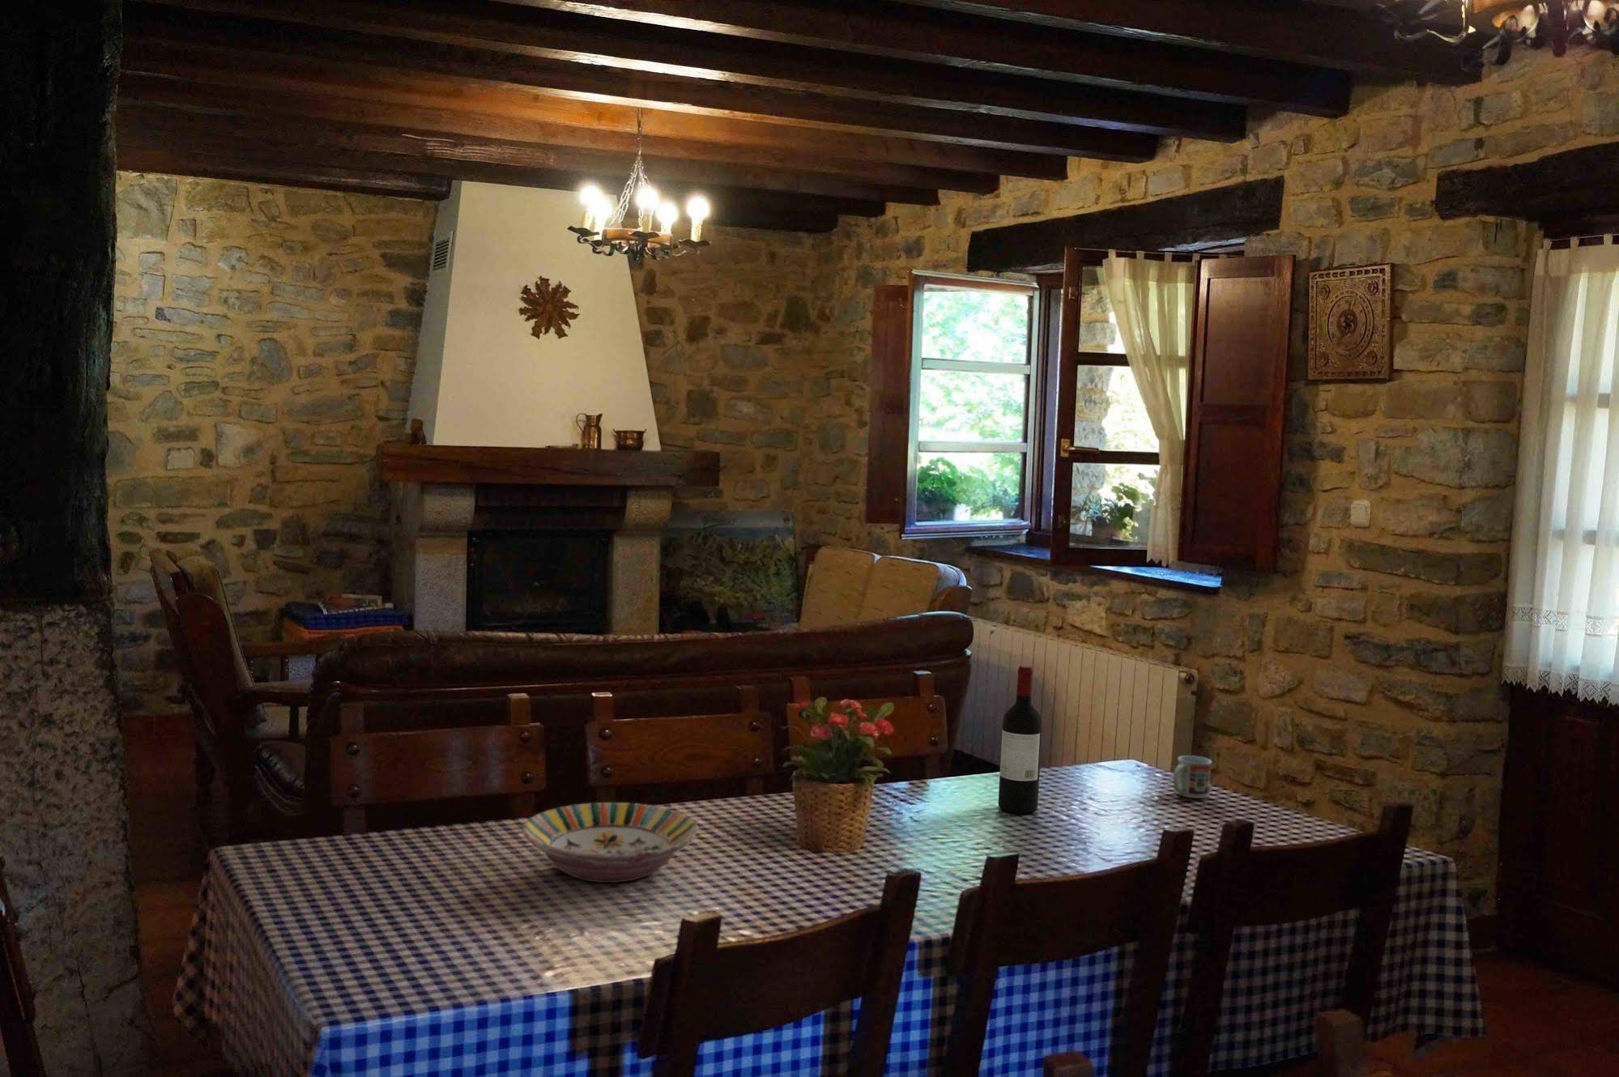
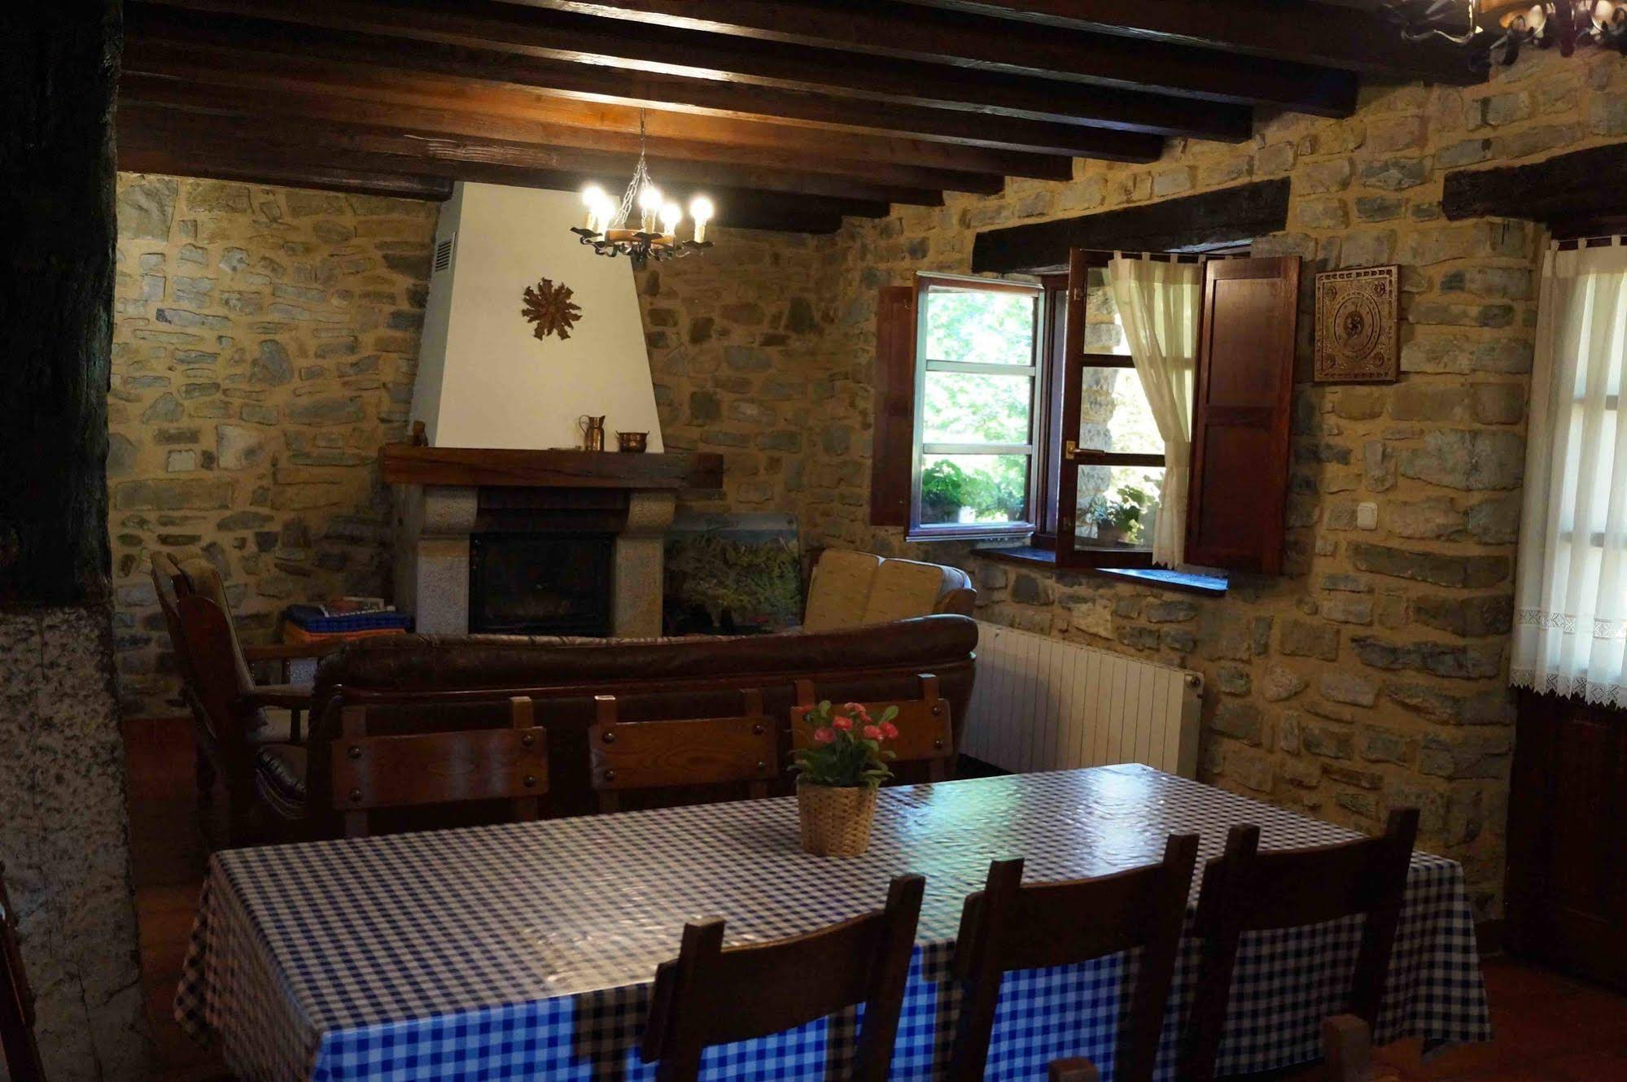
- serving bowl [520,802,700,883]
- cup [1172,755,1213,799]
- wine bottle [998,665,1043,815]
